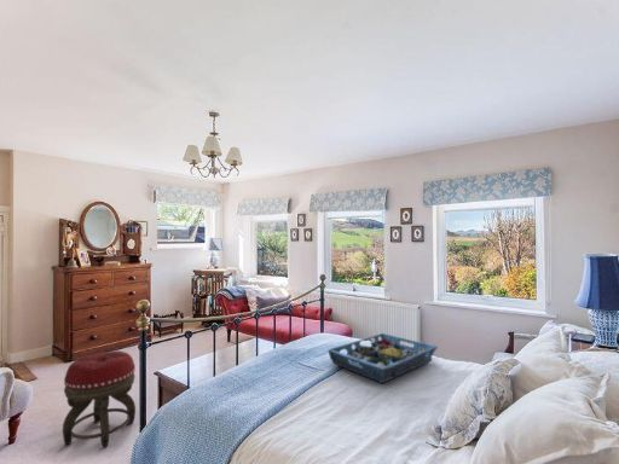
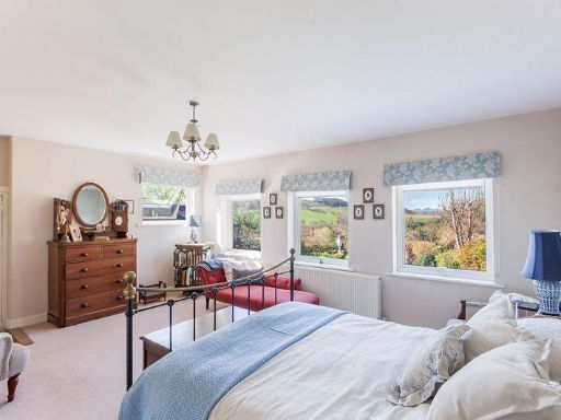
- serving tray [326,332,439,384]
- footstool [62,349,137,448]
